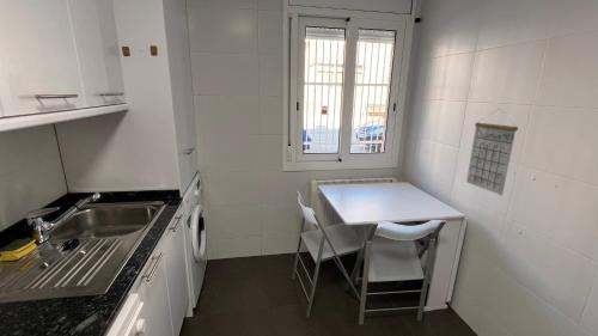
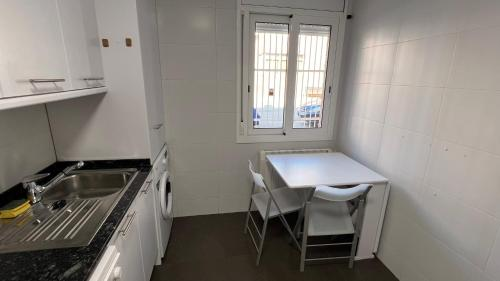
- calendar [465,108,519,196]
